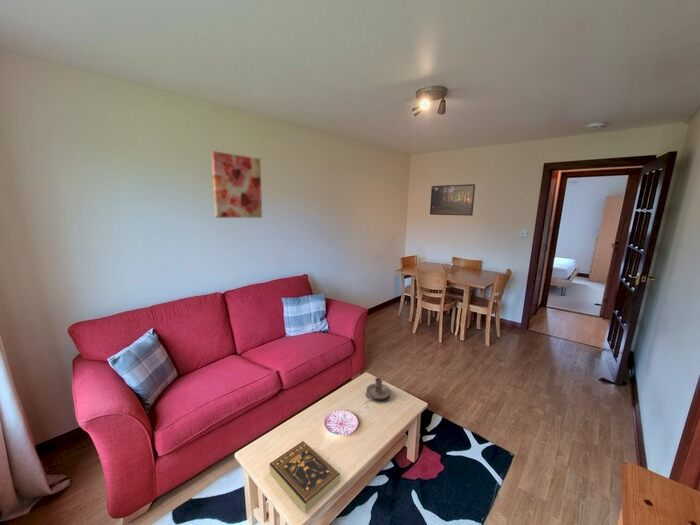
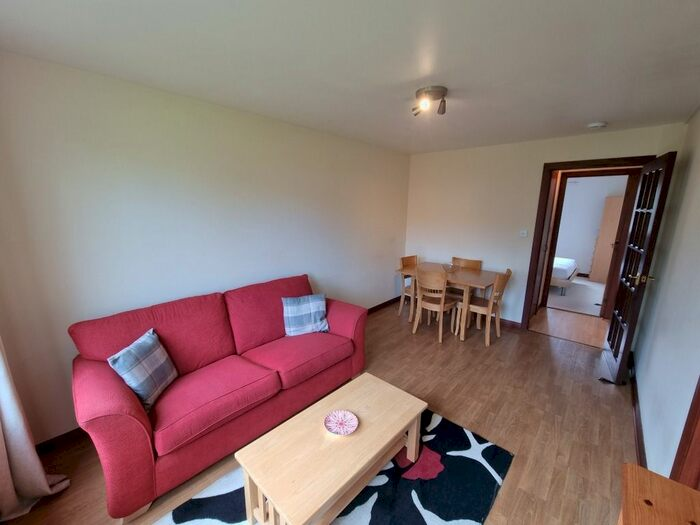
- candle holder [365,377,392,400]
- wall art [211,150,263,219]
- book [268,440,341,515]
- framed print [429,183,476,217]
